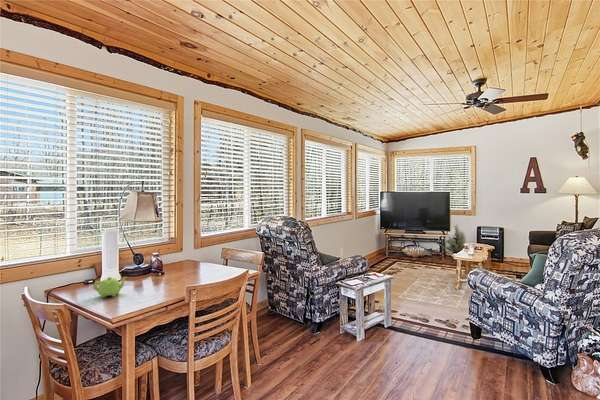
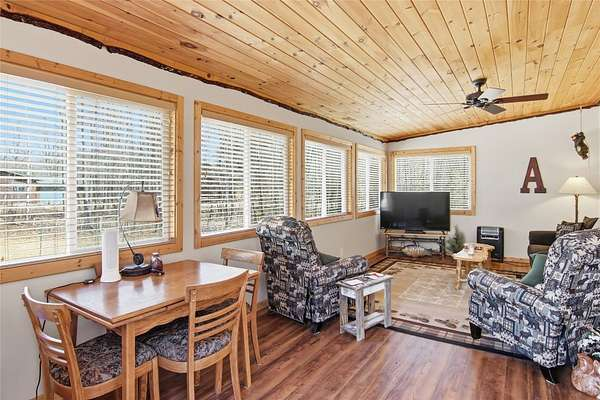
- teapot [92,276,127,299]
